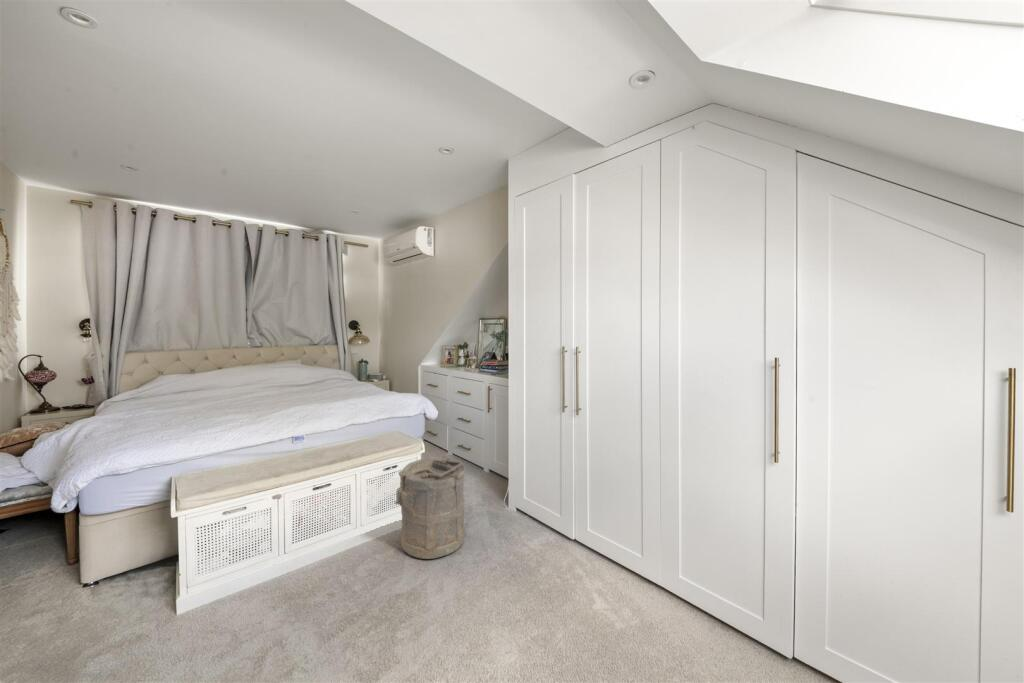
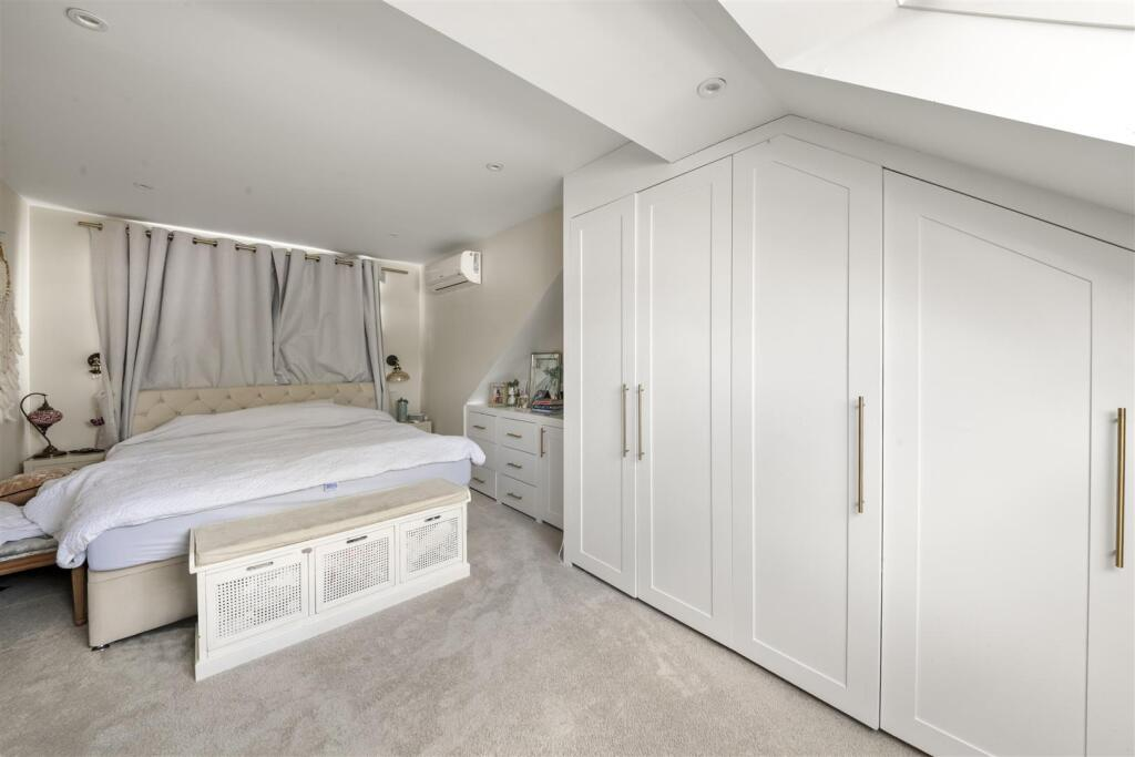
- laundry hamper [394,453,466,560]
